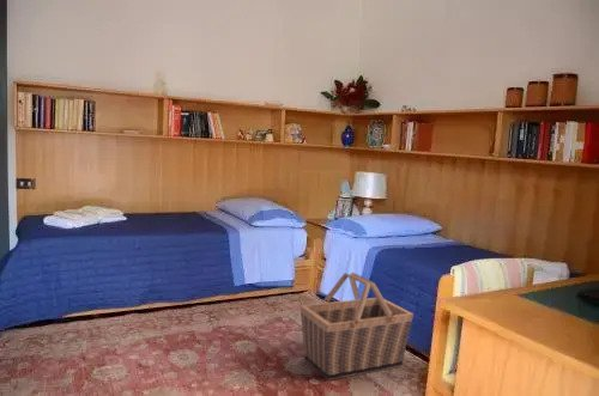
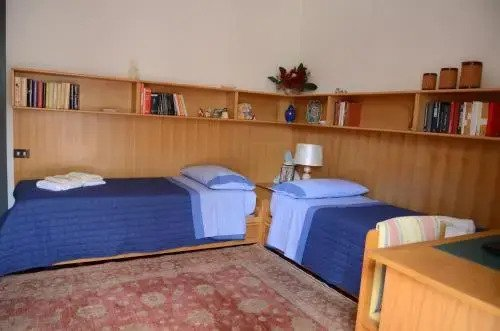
- basket [300,272,415,382]
